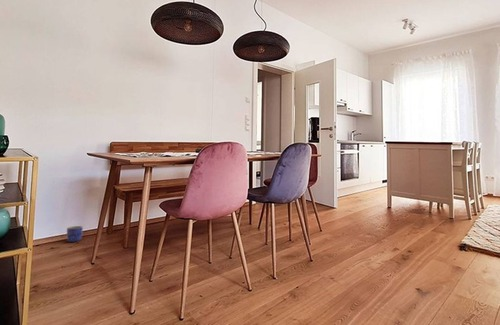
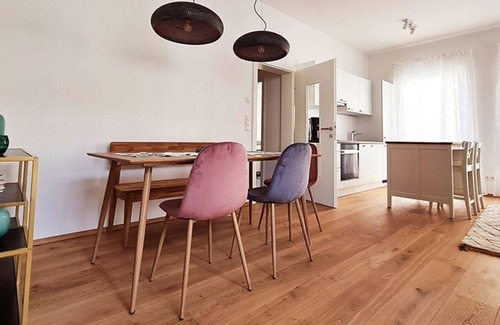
- planter [66,225,84,243]
